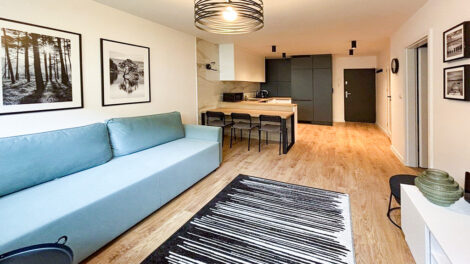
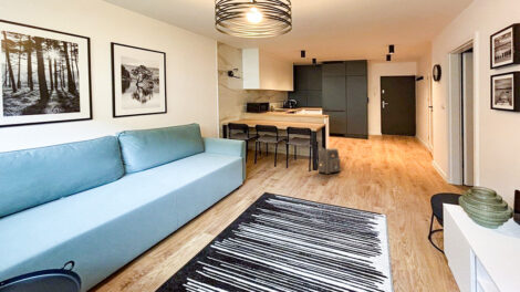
+ backpack [316,146,342,175]
